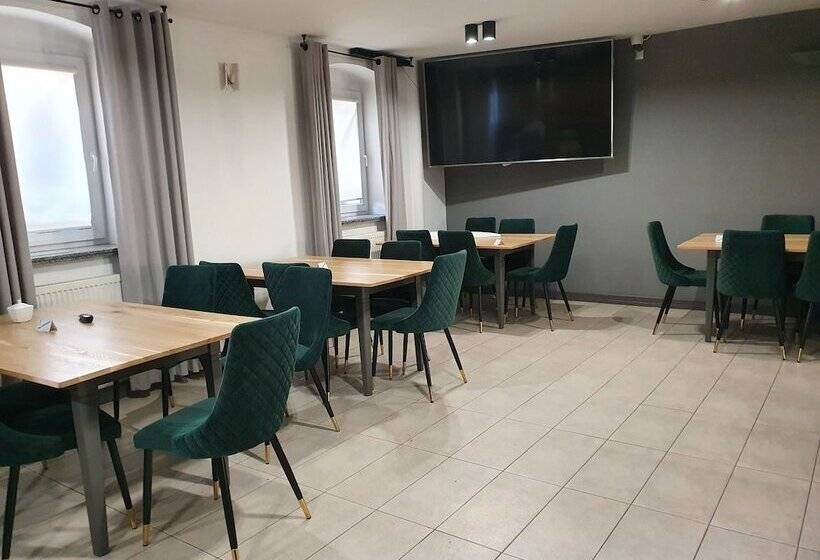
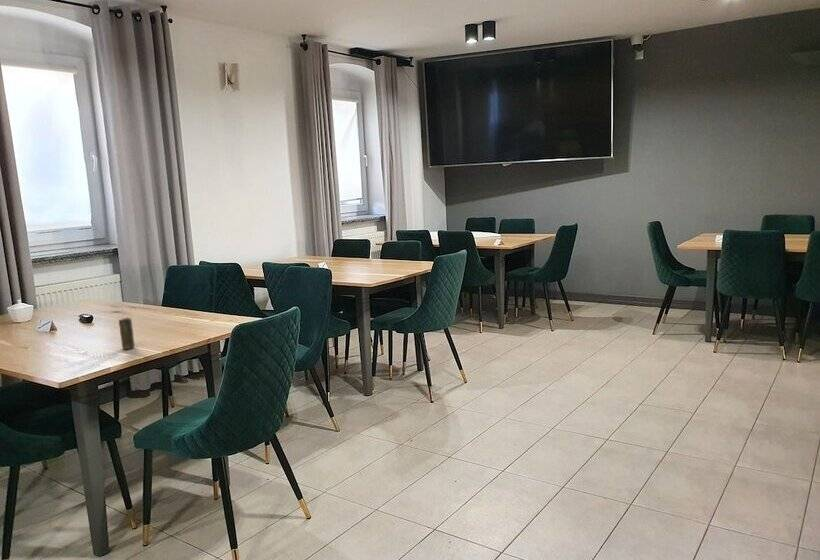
+ candle [118,316,136,350]
